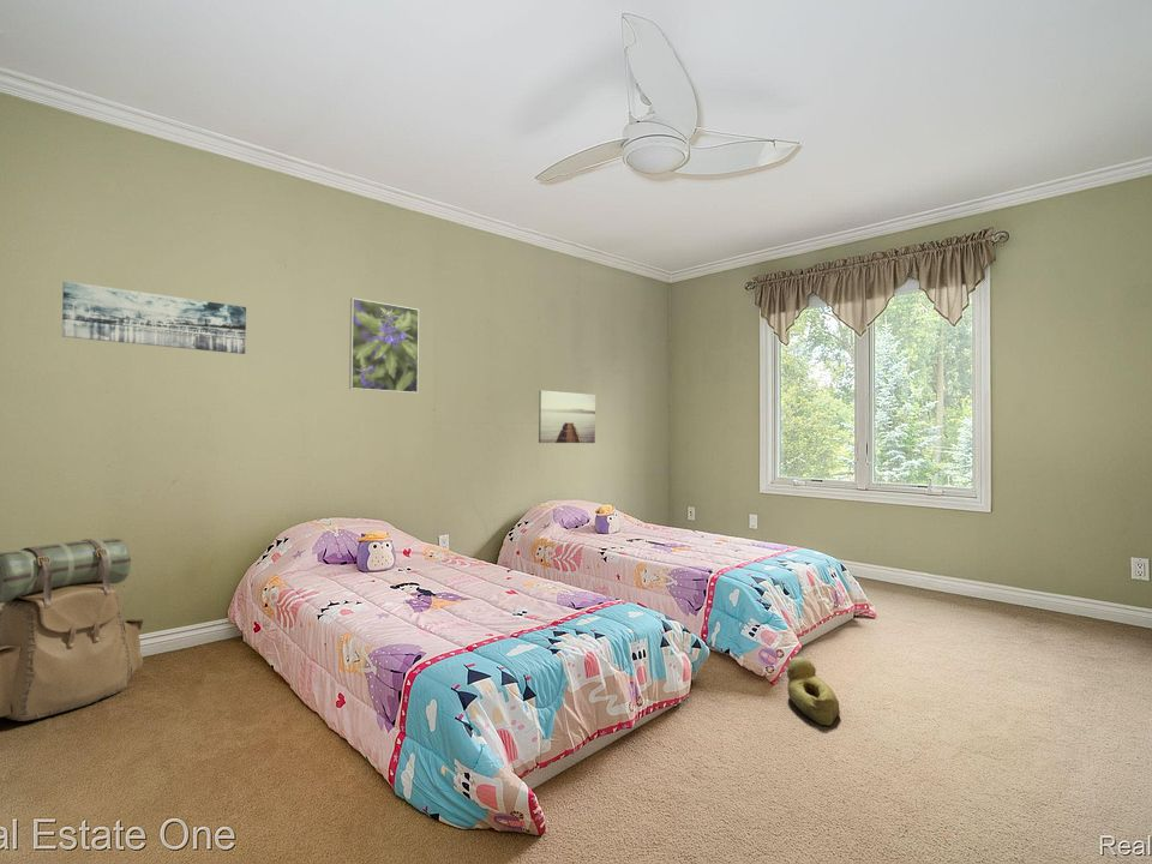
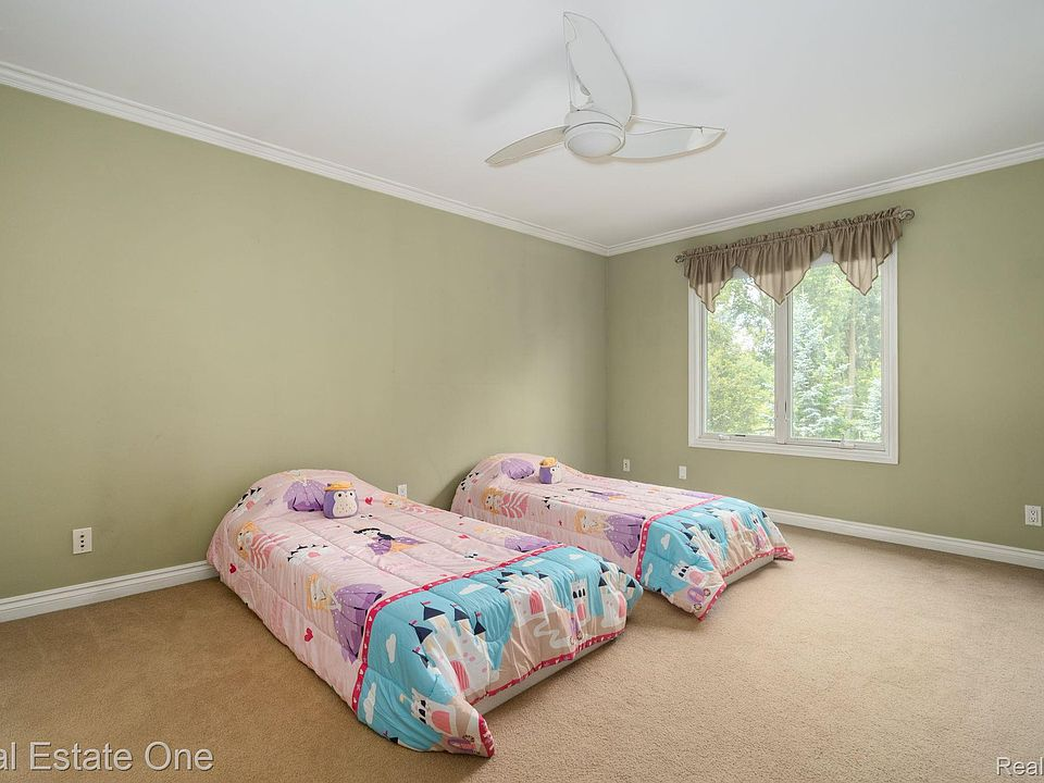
- wall art [538,389,596,444]
- rubber duck [786,656,841,726]
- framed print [348,296,420,395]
- wall art [61,280,247,355]
- backpack [0,538,144,722]
